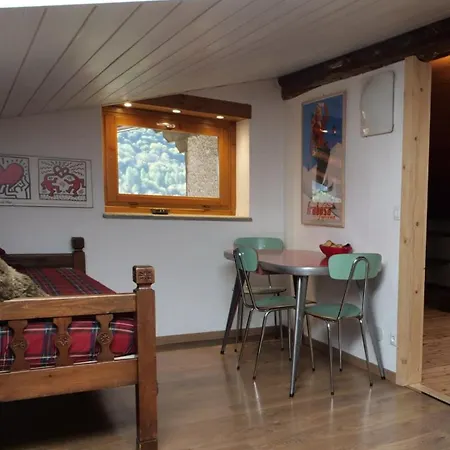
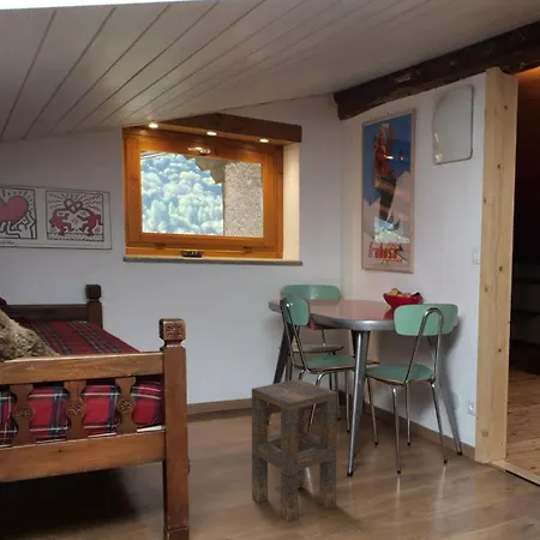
+ side table [251,378,338,523]
